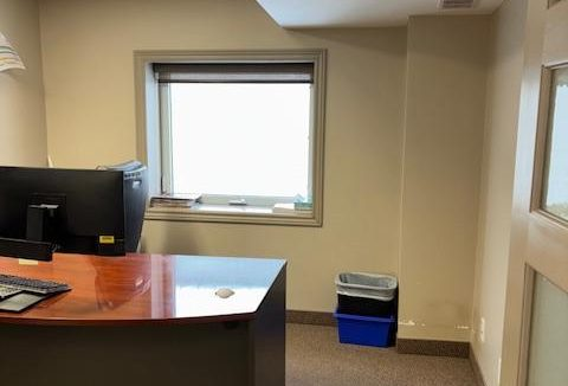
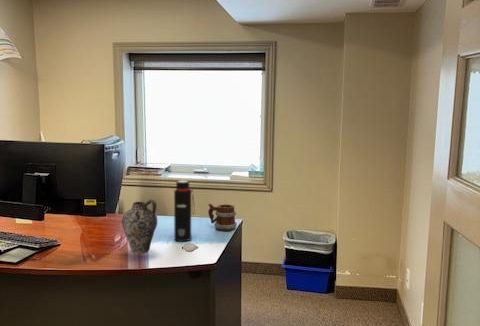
+ water bottle [173,179,196,242]
+ mug [207,203,238,232]
+ ceramic jug [121,198,158,255]
